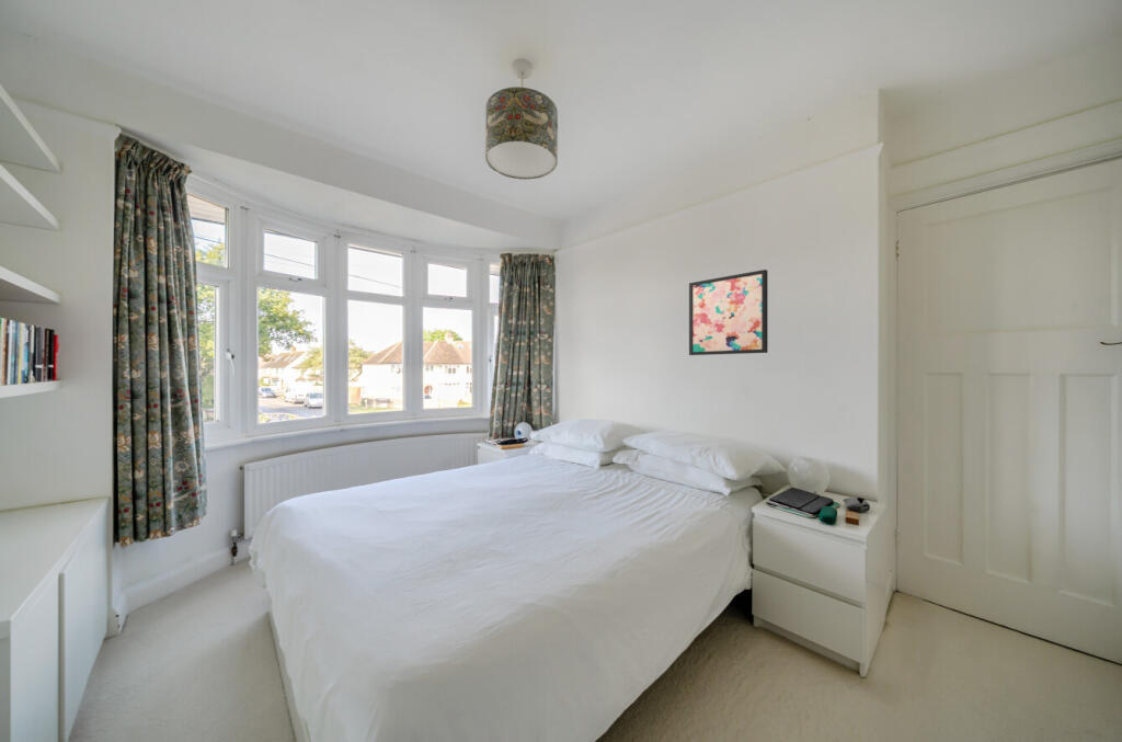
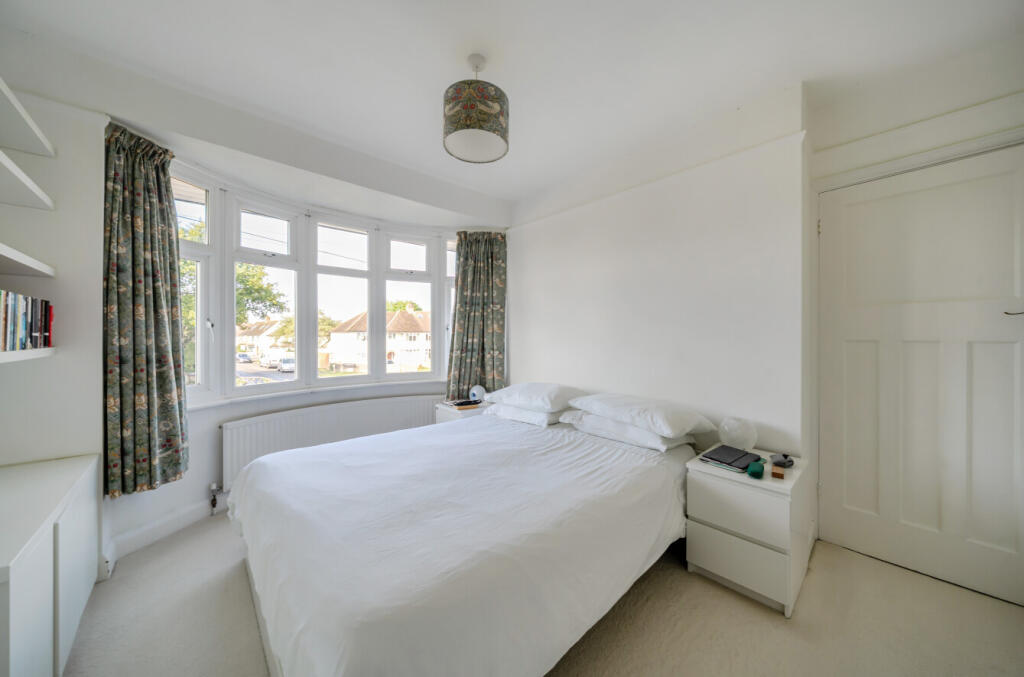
- wall art [688,269,769,356]
